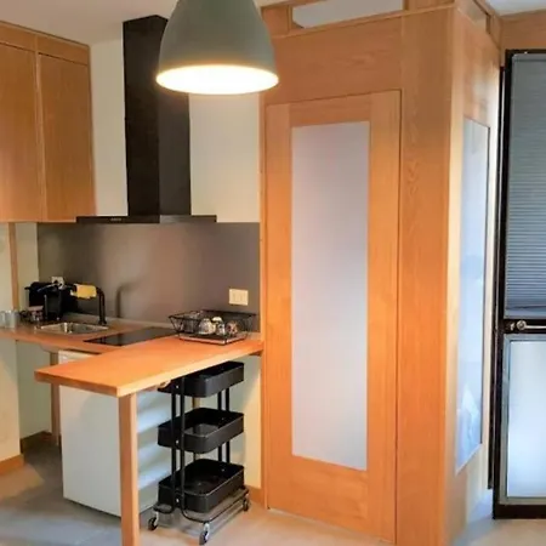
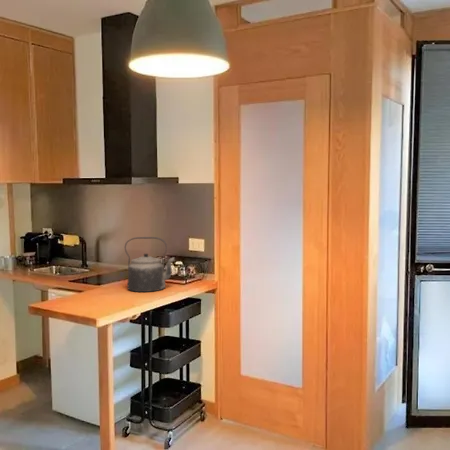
+ kettle [124,236,176,293]
